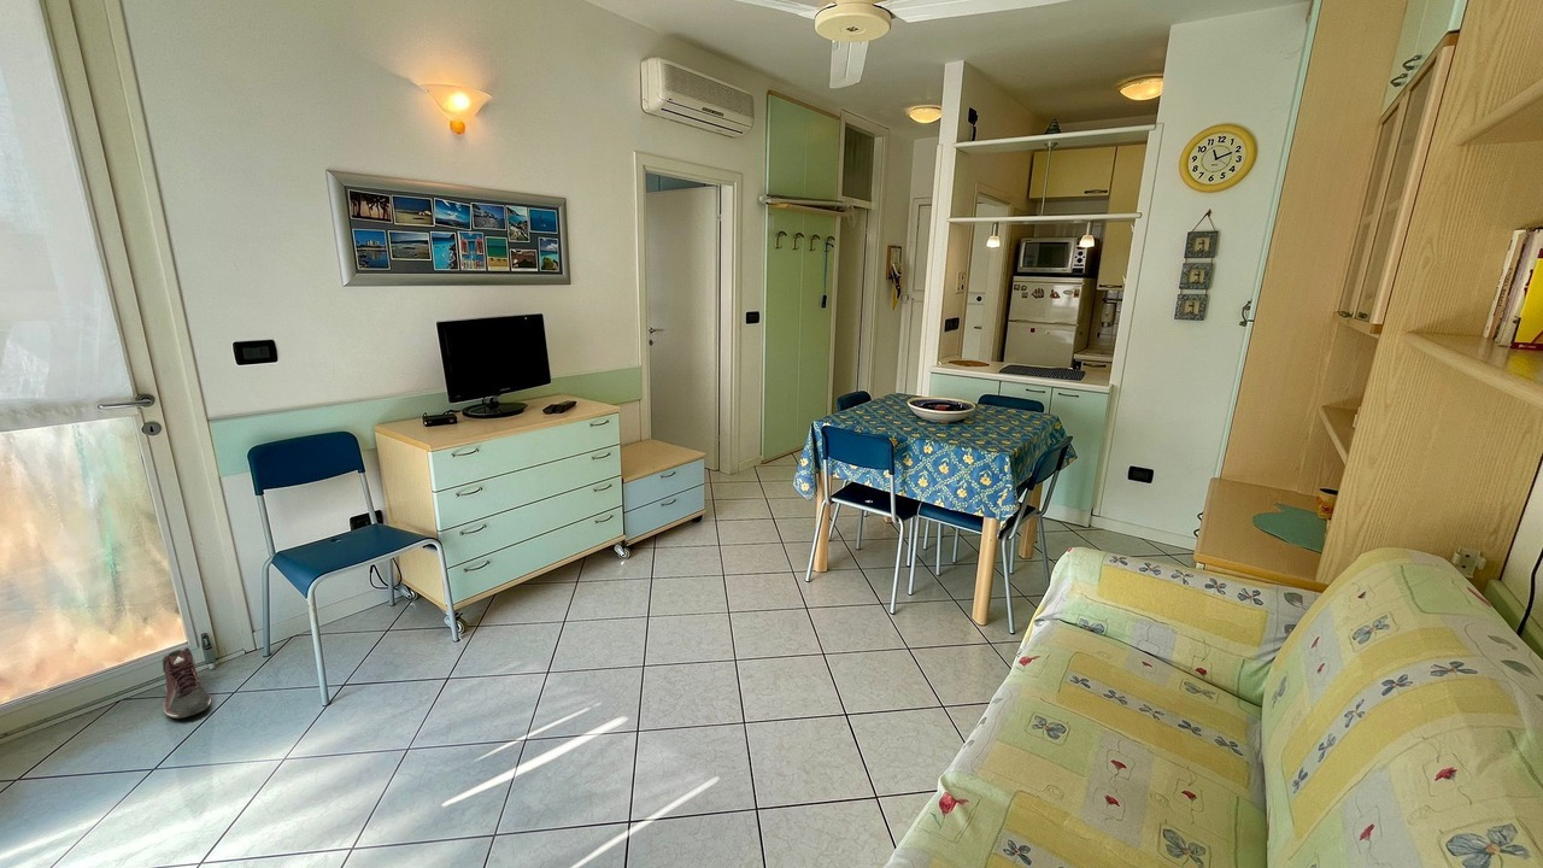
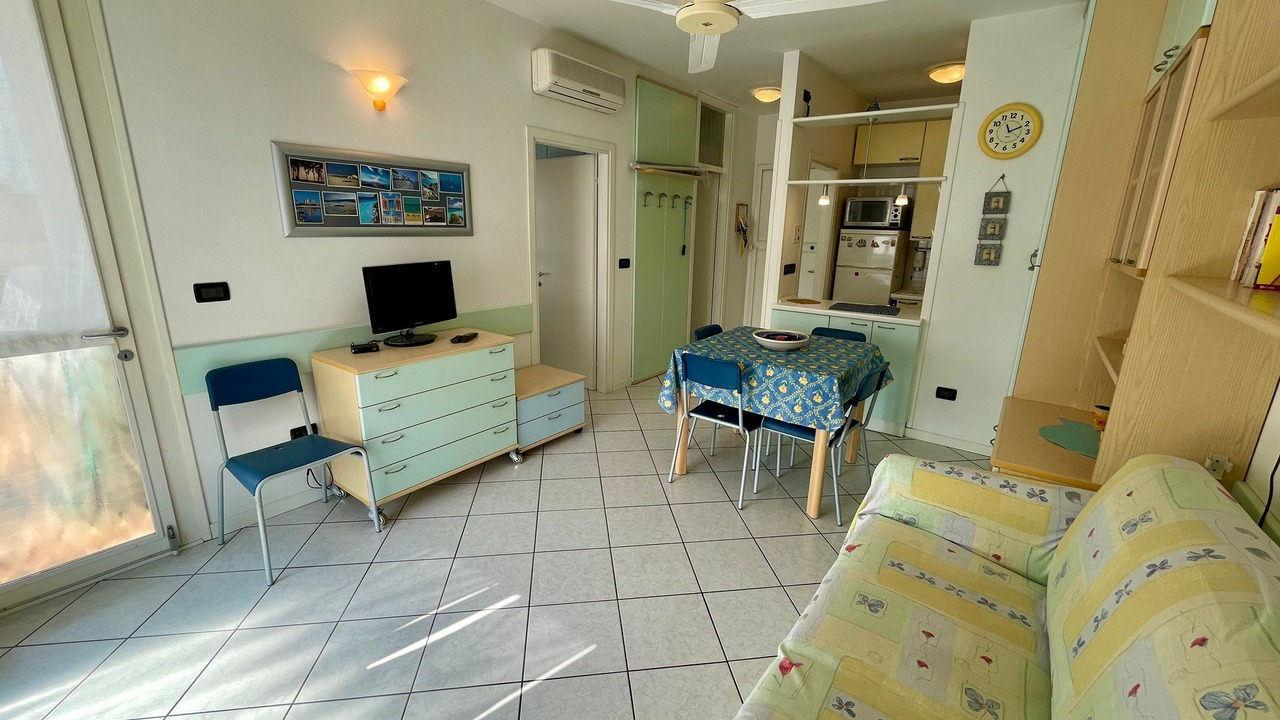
- sneaker [162,646,212,720]
